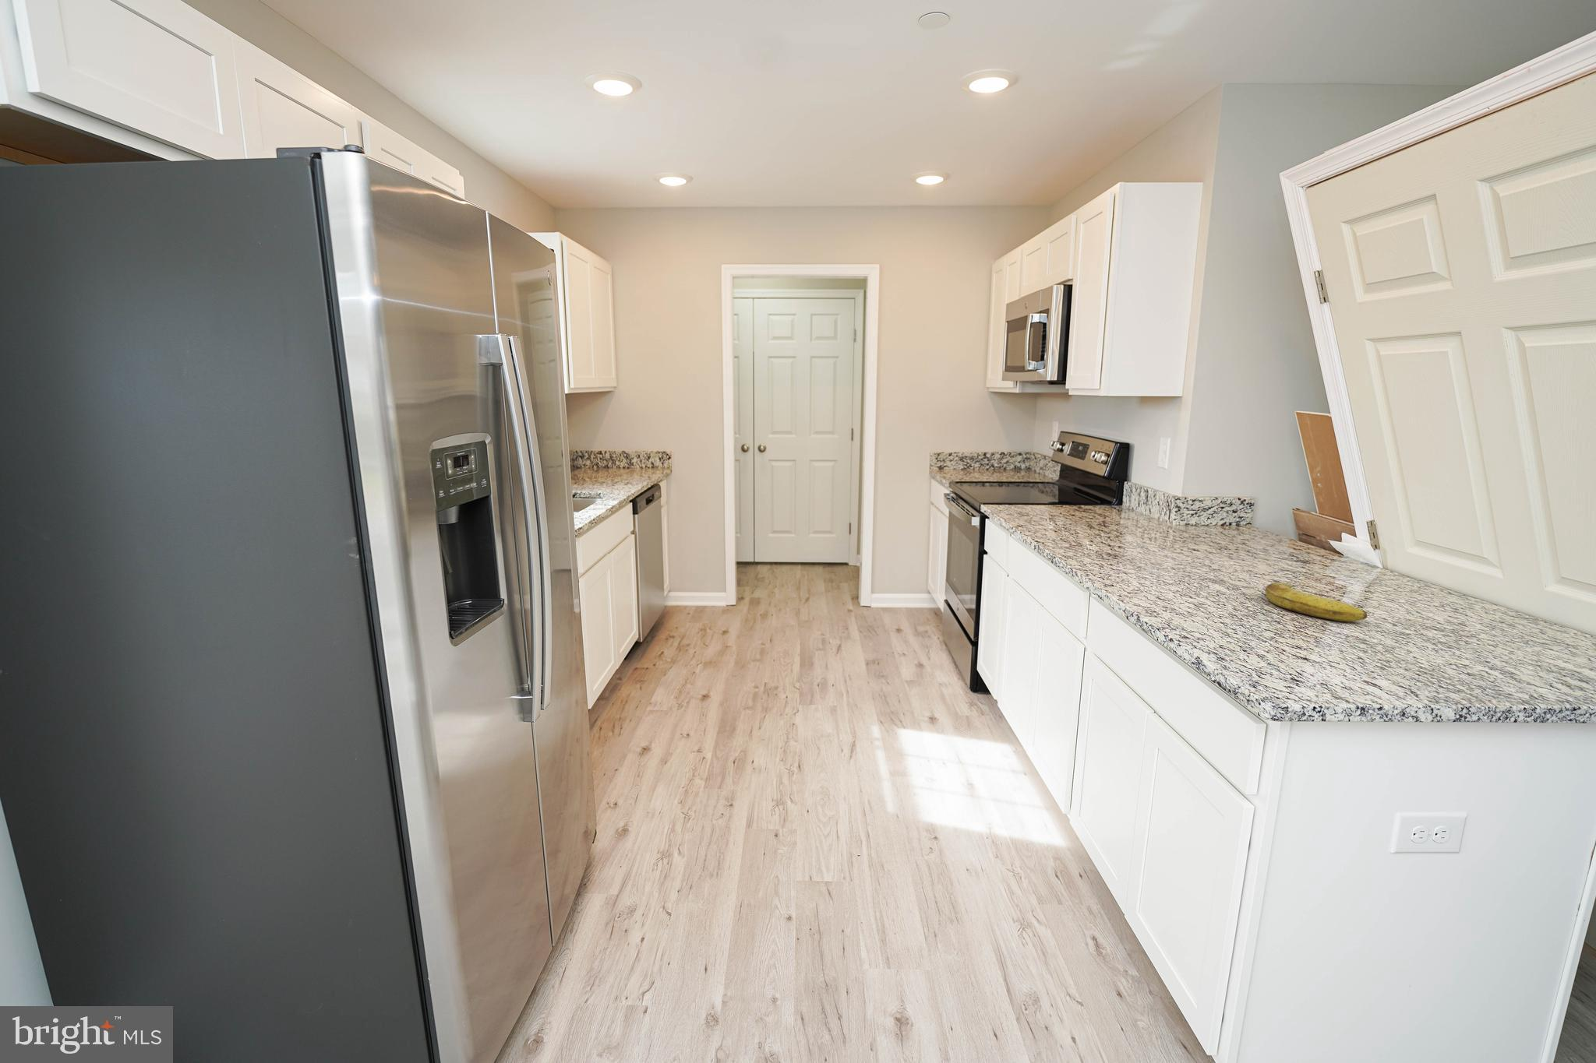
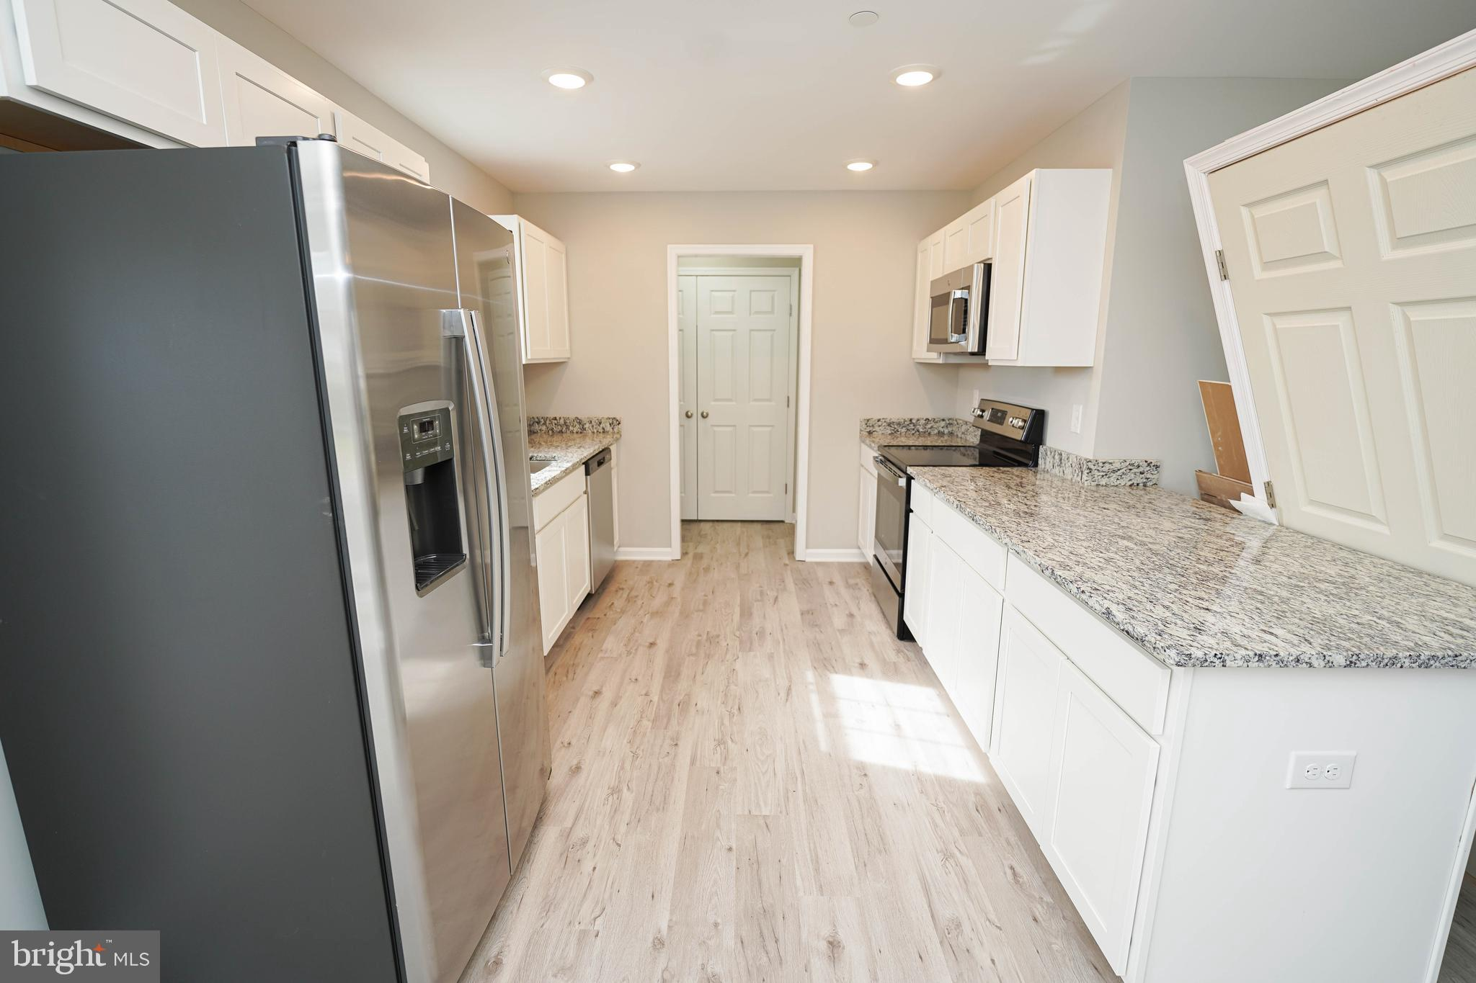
- banana [1264,581,1368,622]
